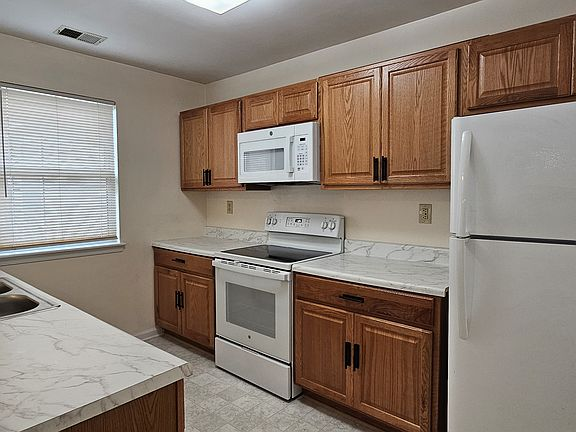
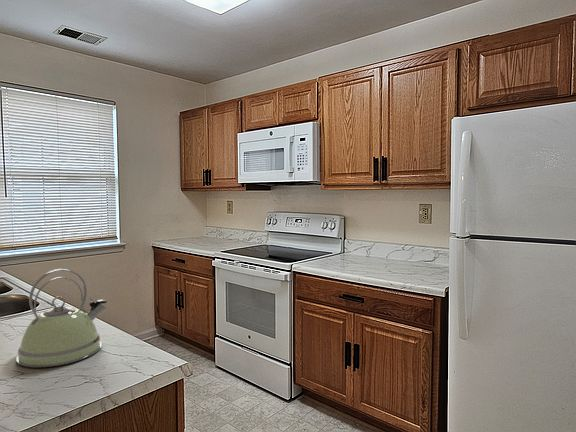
+ kettle [15,268,108,368]
